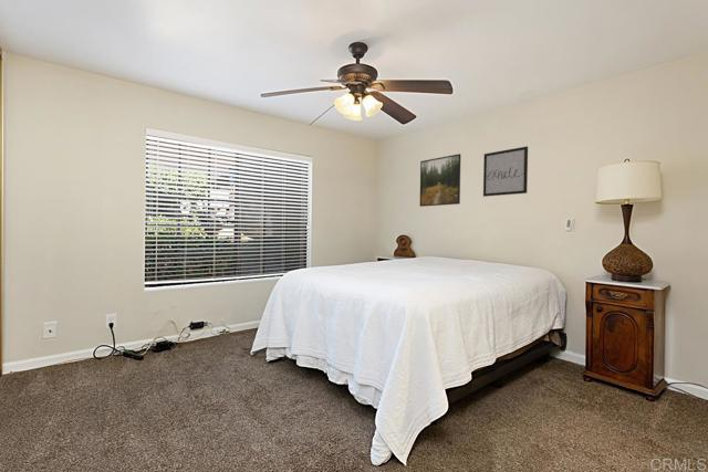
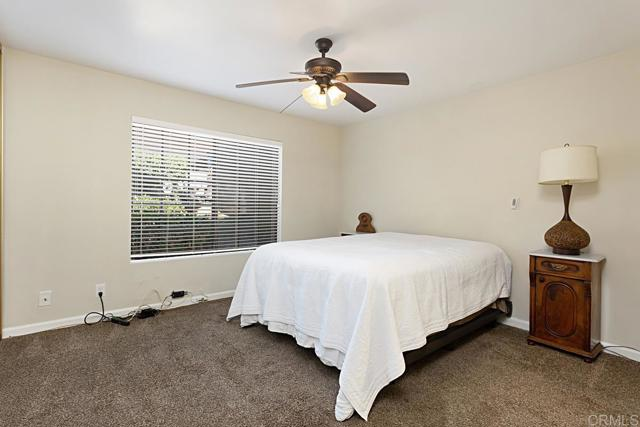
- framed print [419,153,461,208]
- wall art [482,145,529,198]
